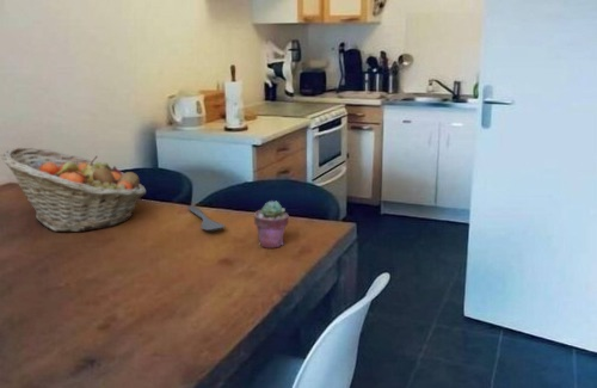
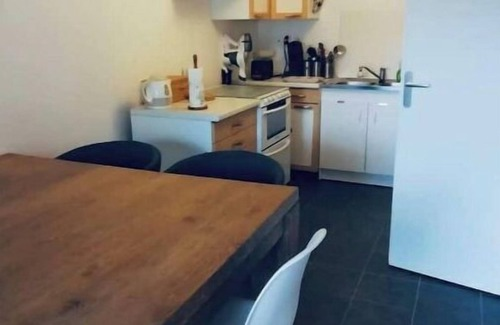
- fruit basket [0,147,147,233]
- potted succulent [253,199,290,250]
- spoon [187,205,226,232]
